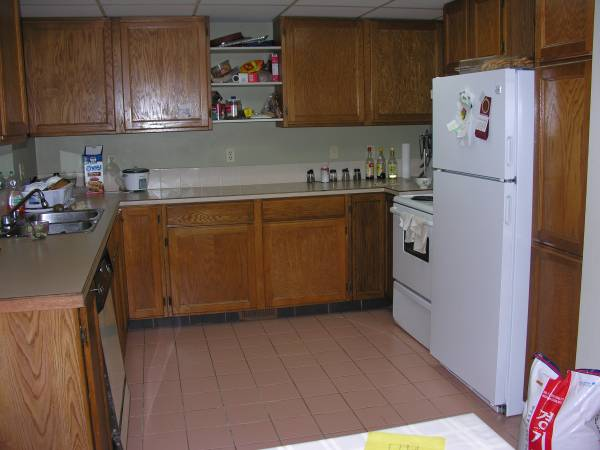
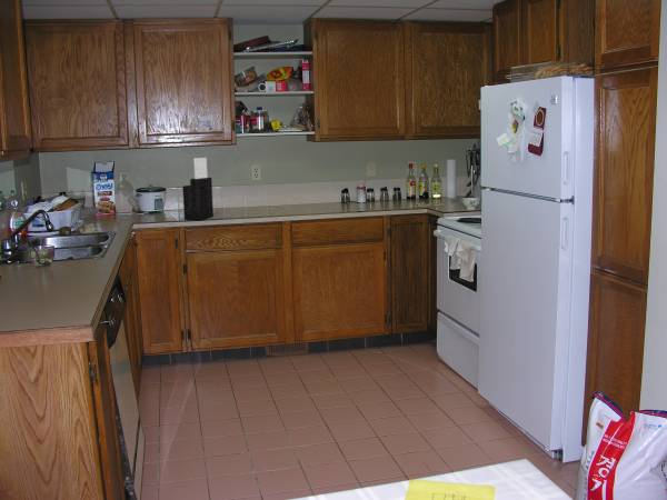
+ knife block [181,157,215,221]
